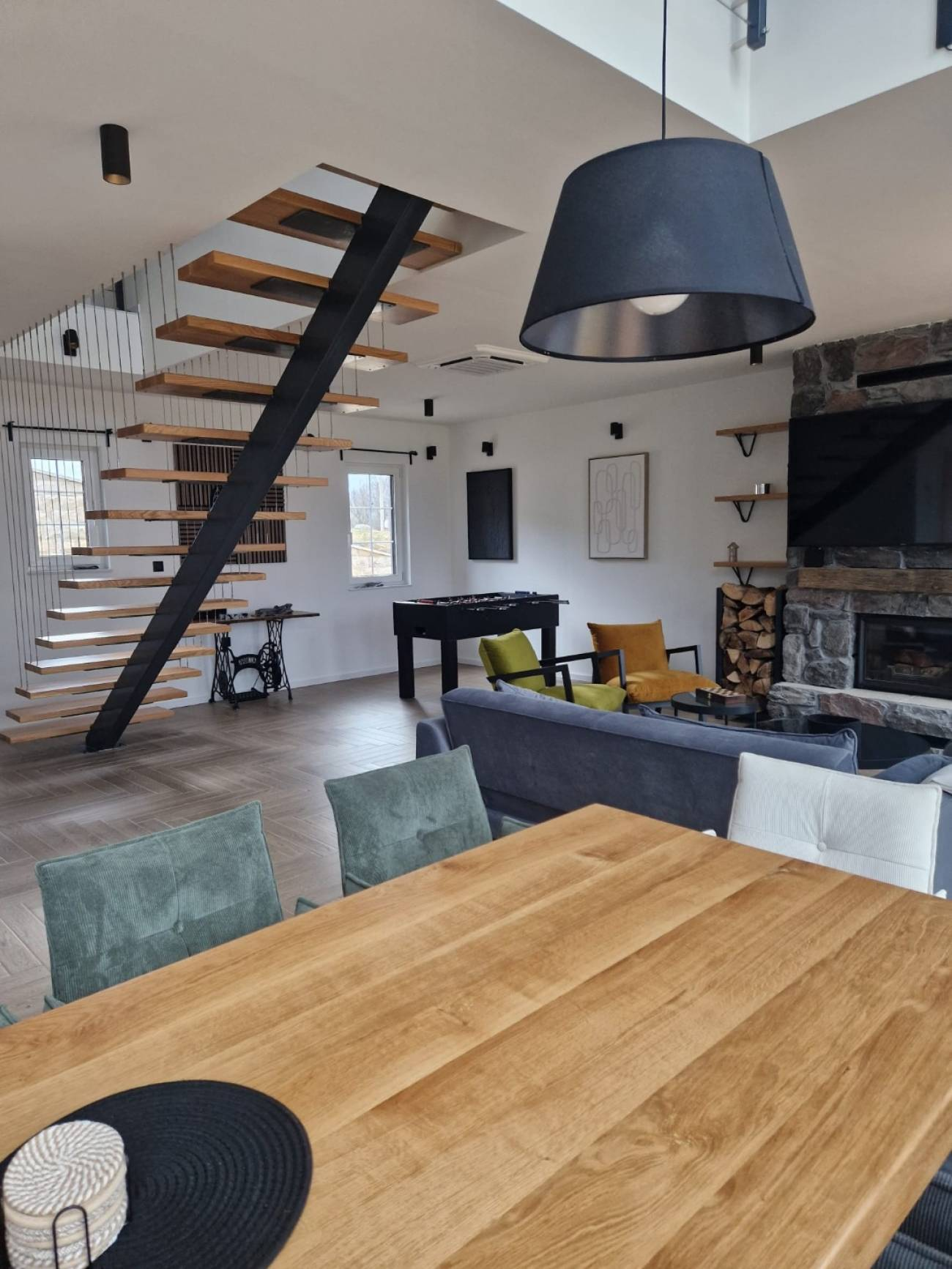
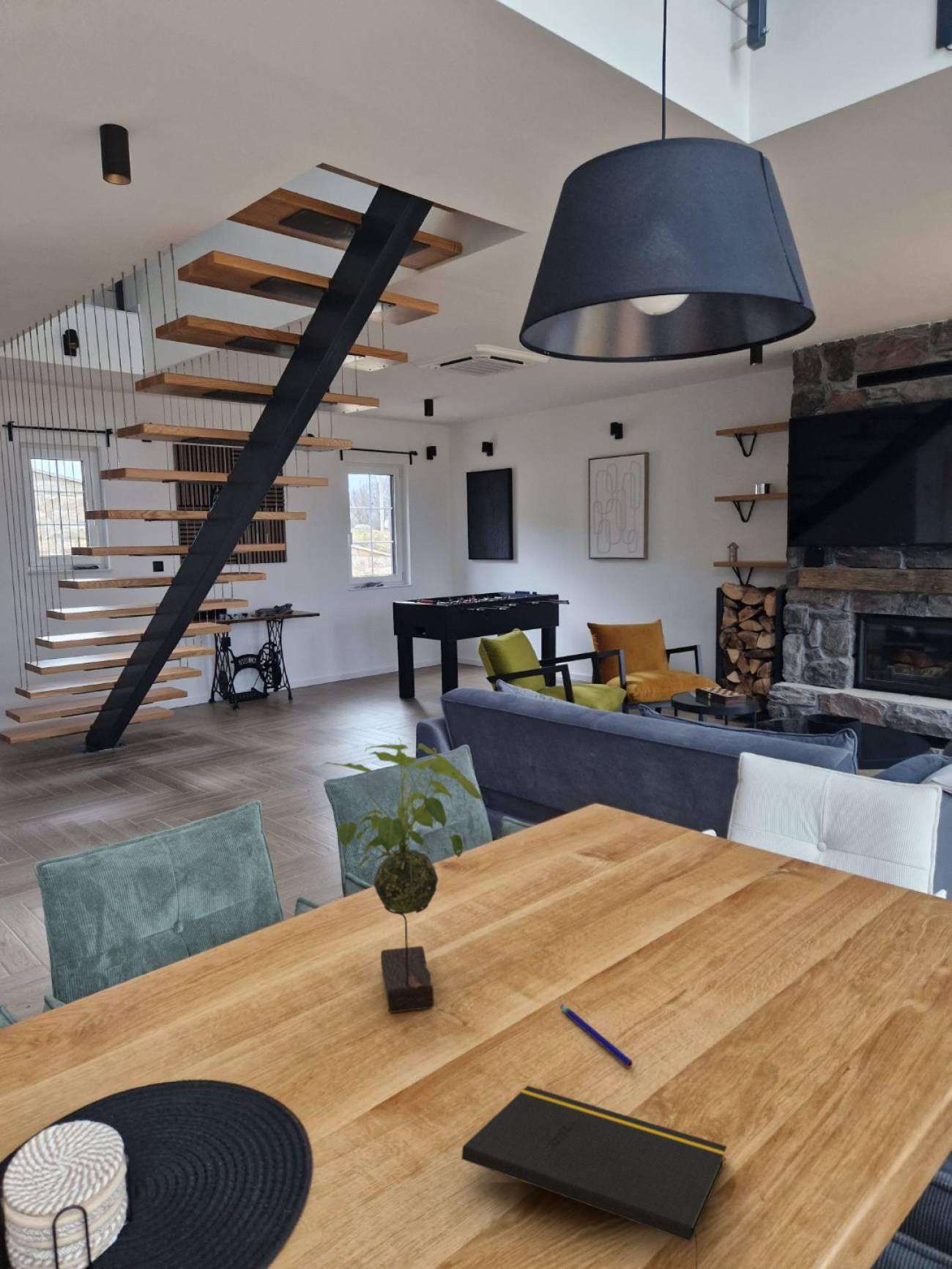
+ notepad [461,1084,727,1269]
+ plant [321,738,483,1013]
+ pen [559,1004,633,1068]
